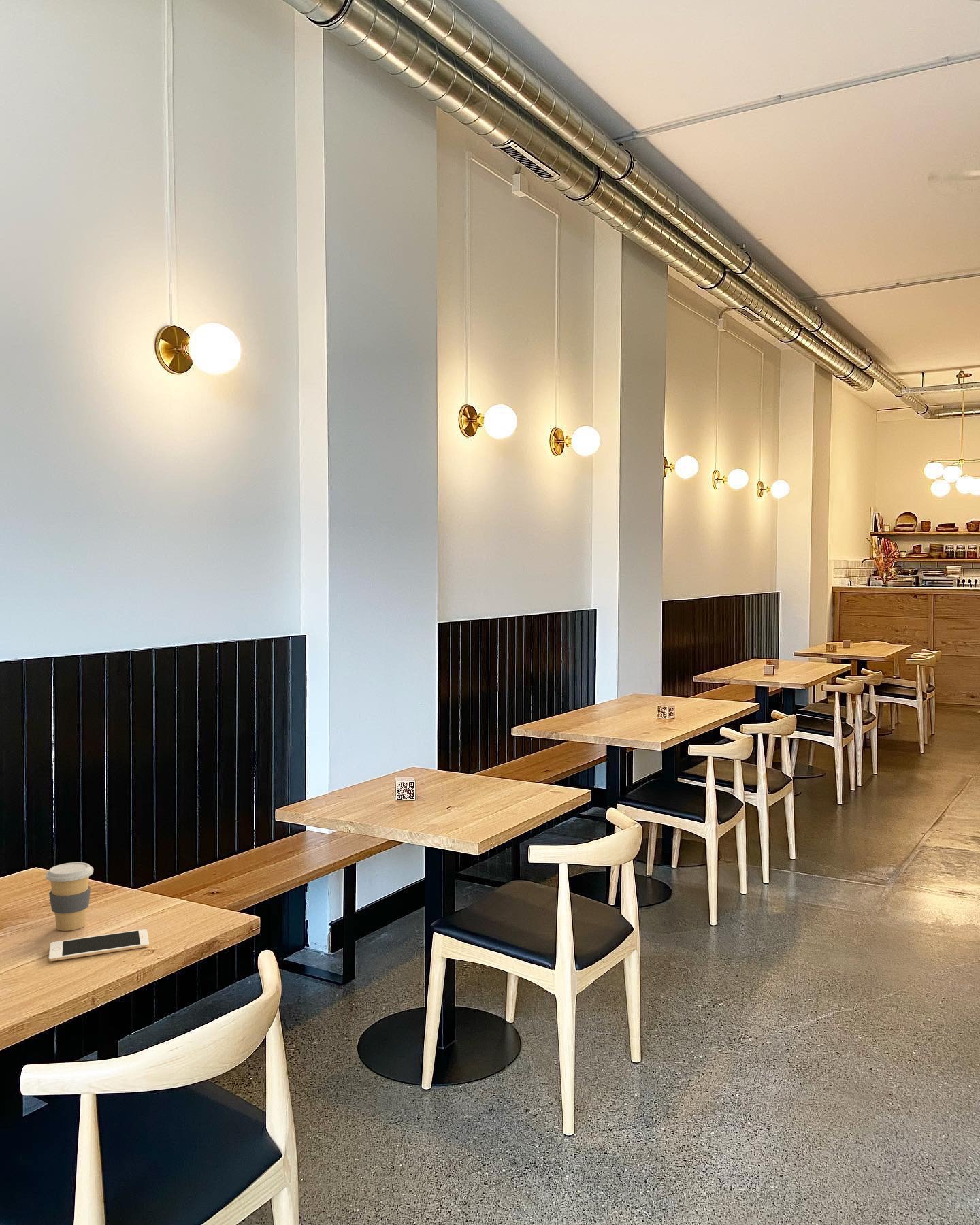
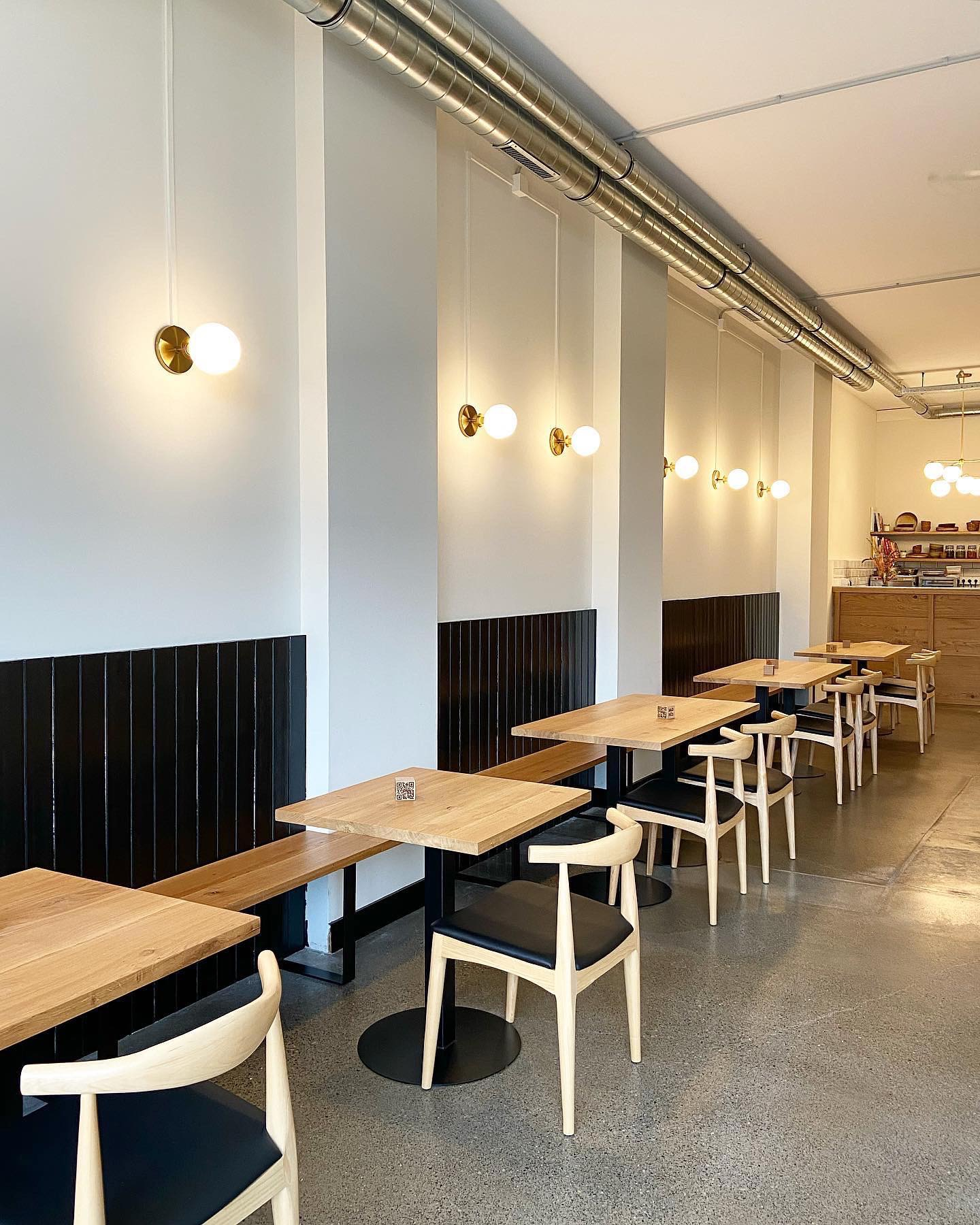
- cell phone [48,928,150,962]
- coffee cup [45,862,94,932]
